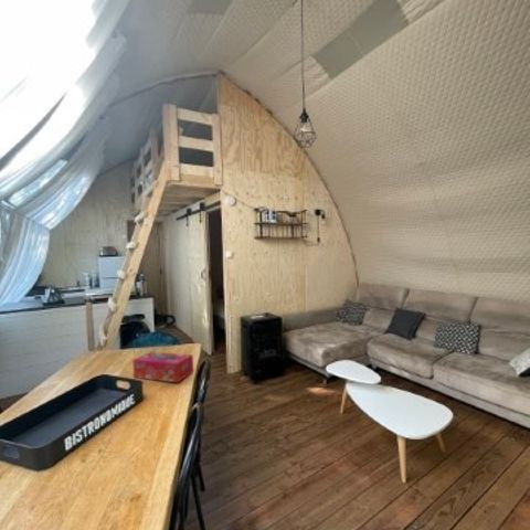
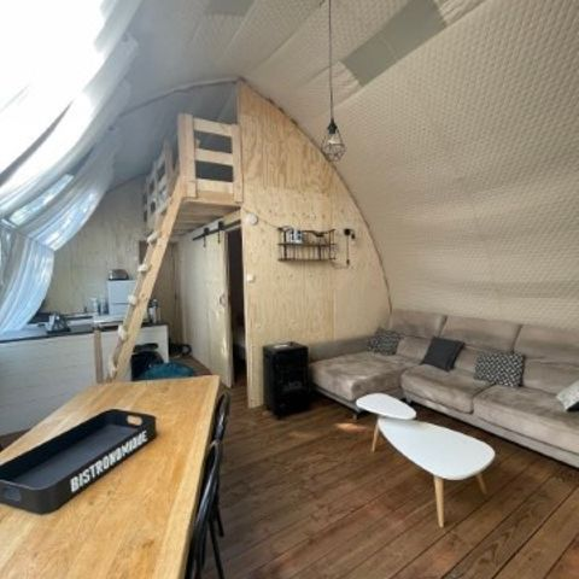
- tissue box [131,351,194,383]
